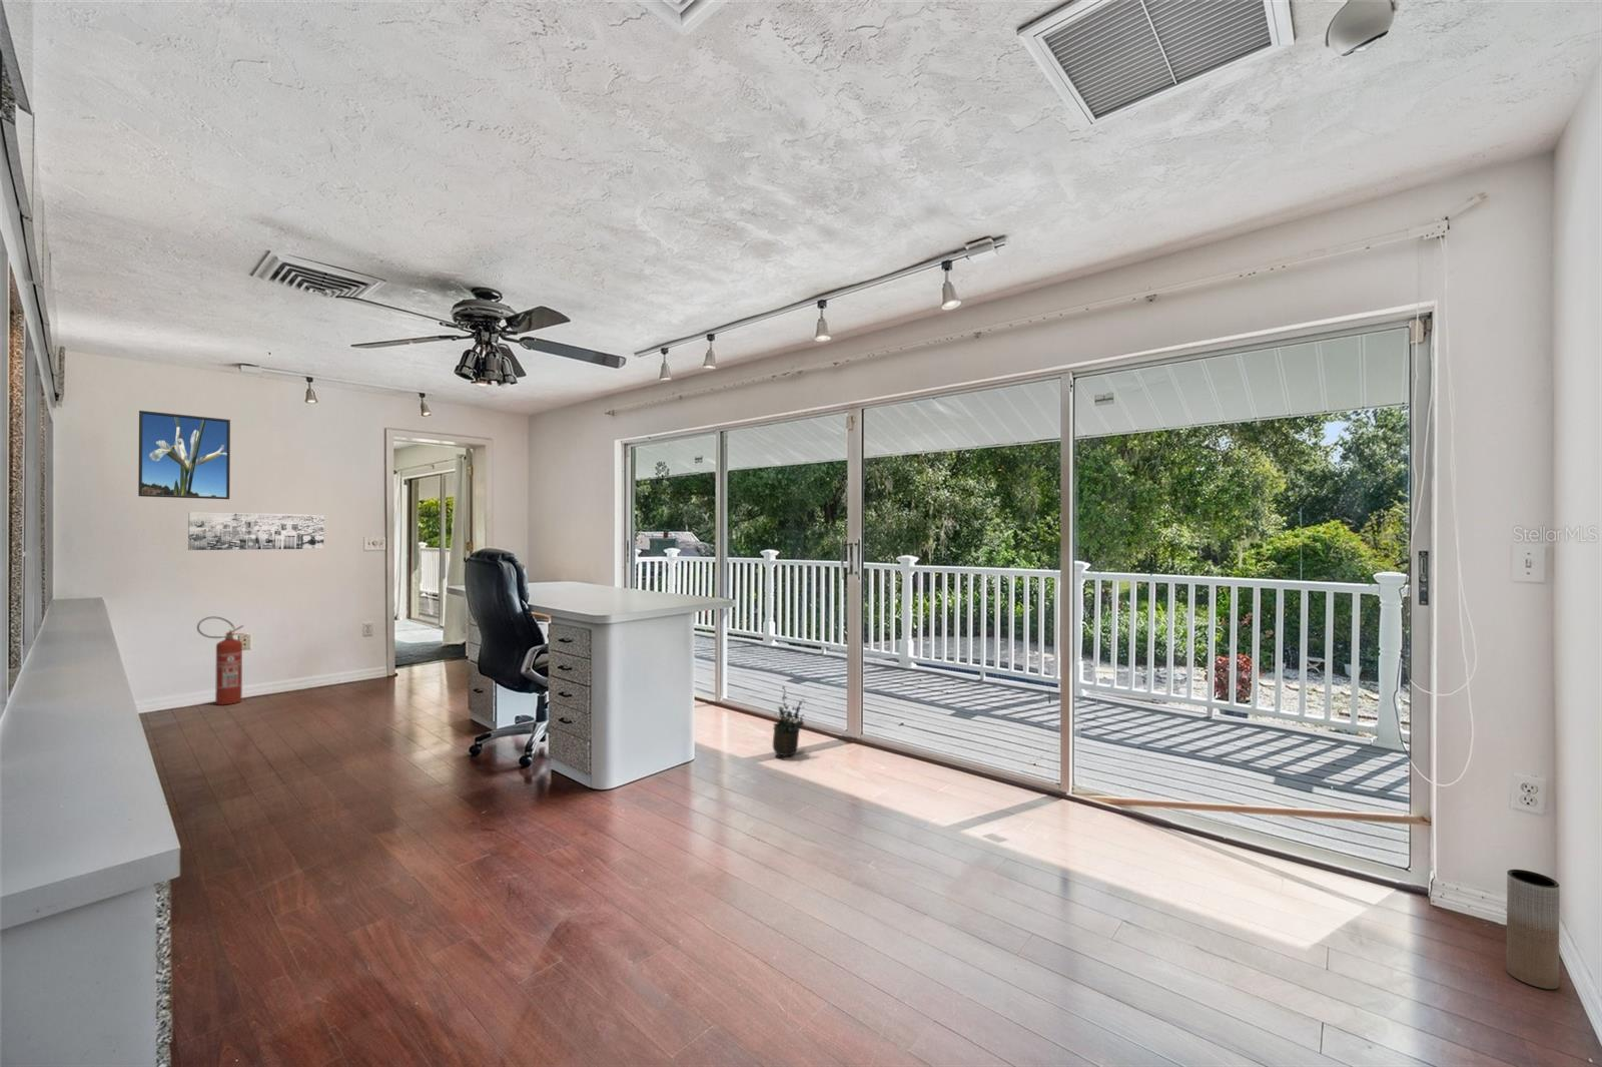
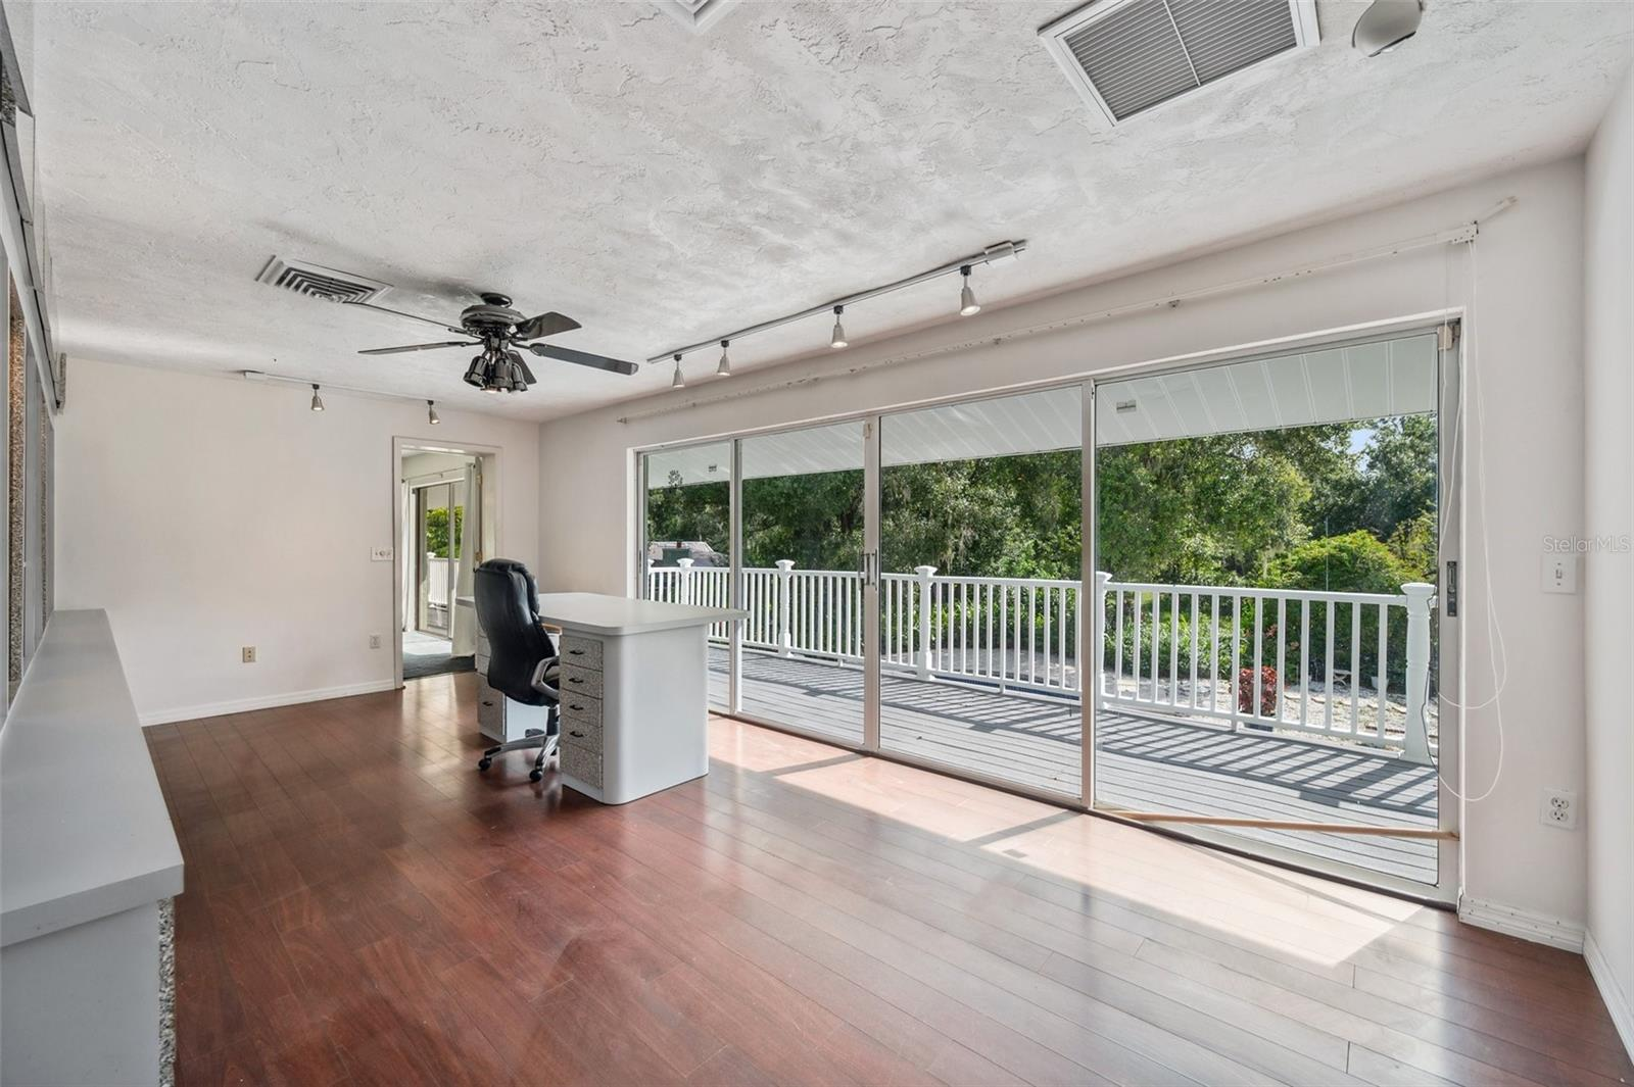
- wall art [187,511,325,551]
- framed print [137,410,231,500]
- fire extinguisher [196,616,249,706]
- vase [1506,868,1562,990]
- potted plant [772,685,806,759]
